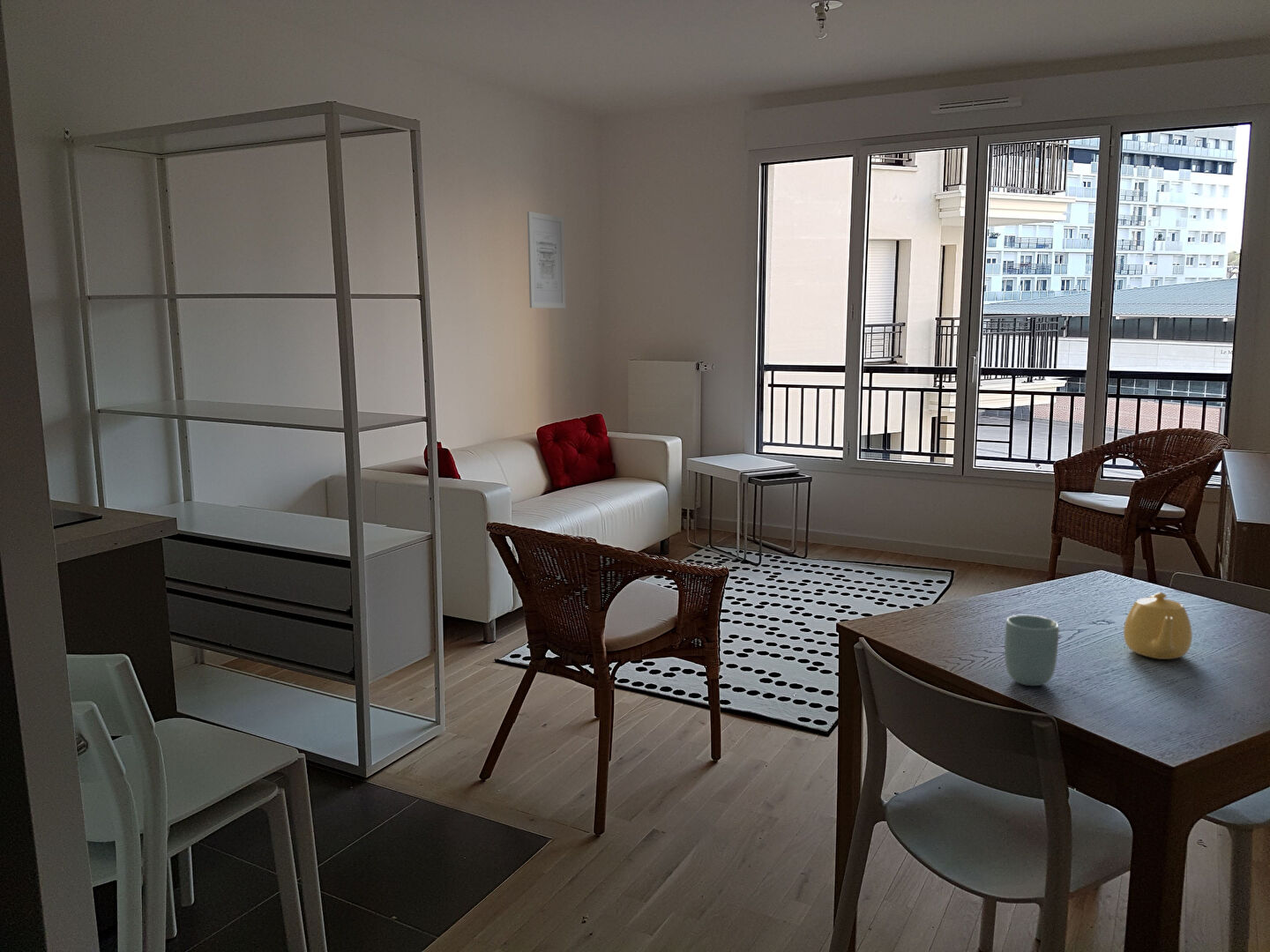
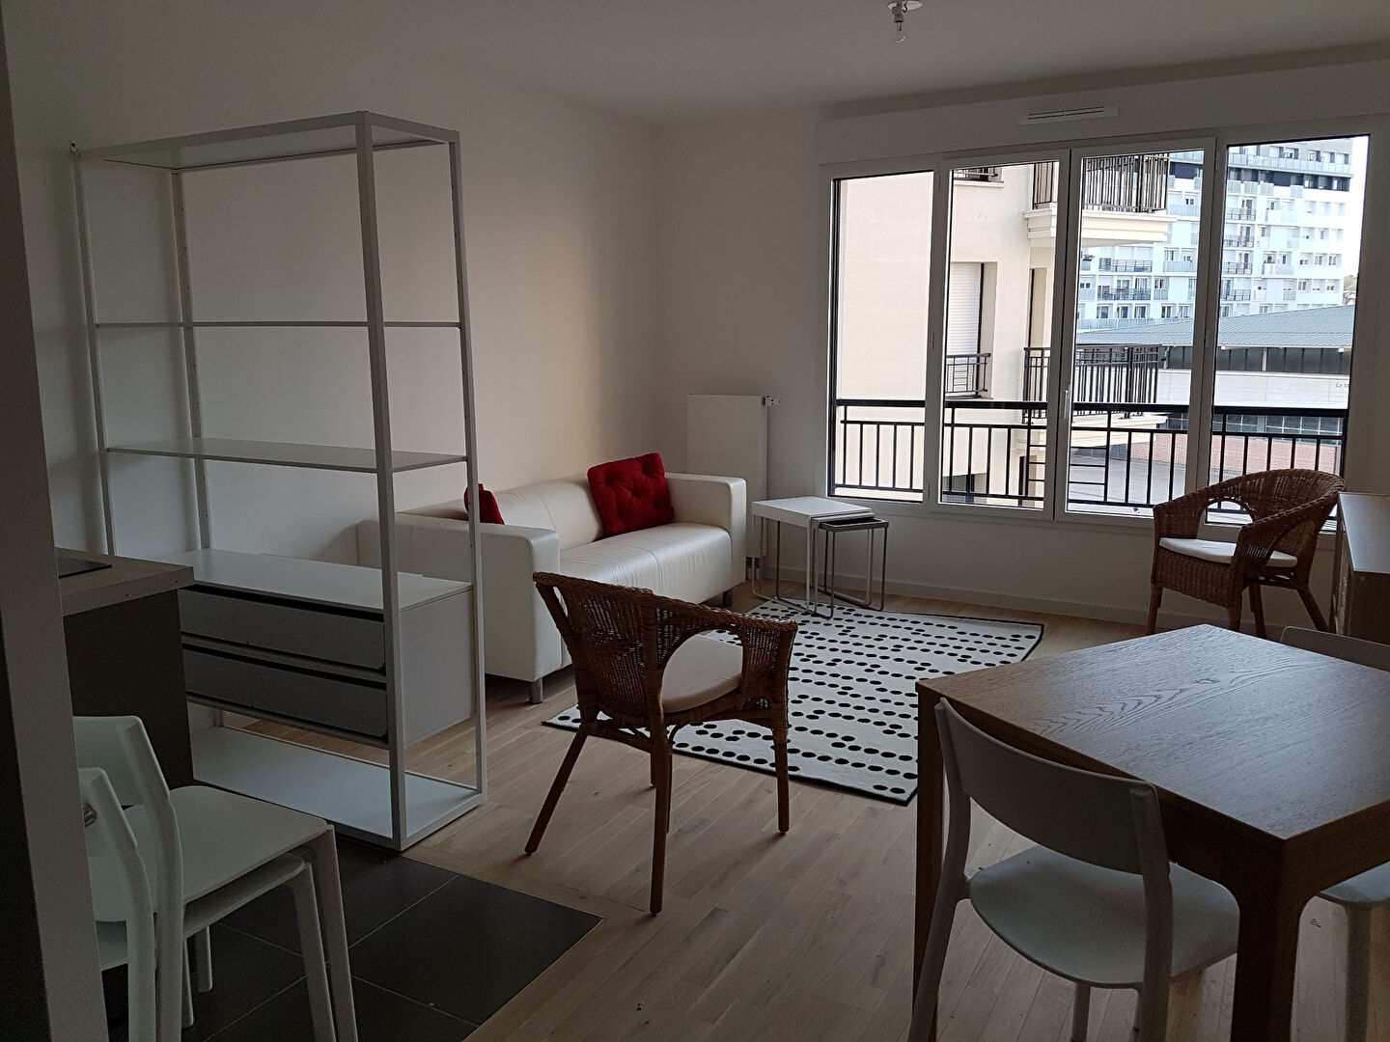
- teapot [1123,591,1193,660]
- cup [1004,614,1060,687]
- wall art [527,211,566,309]
